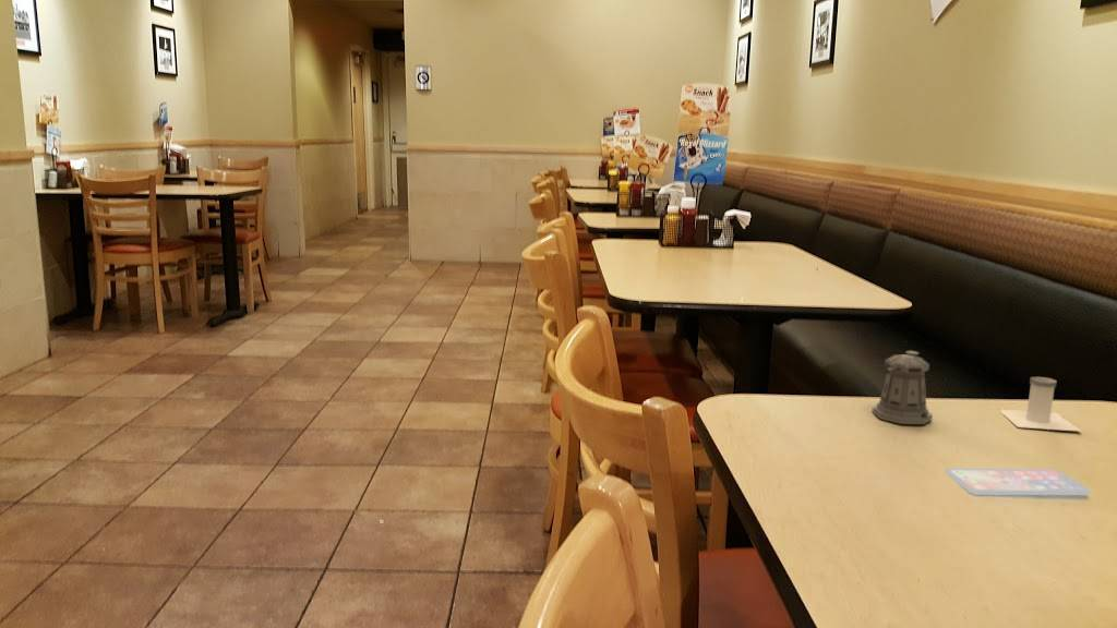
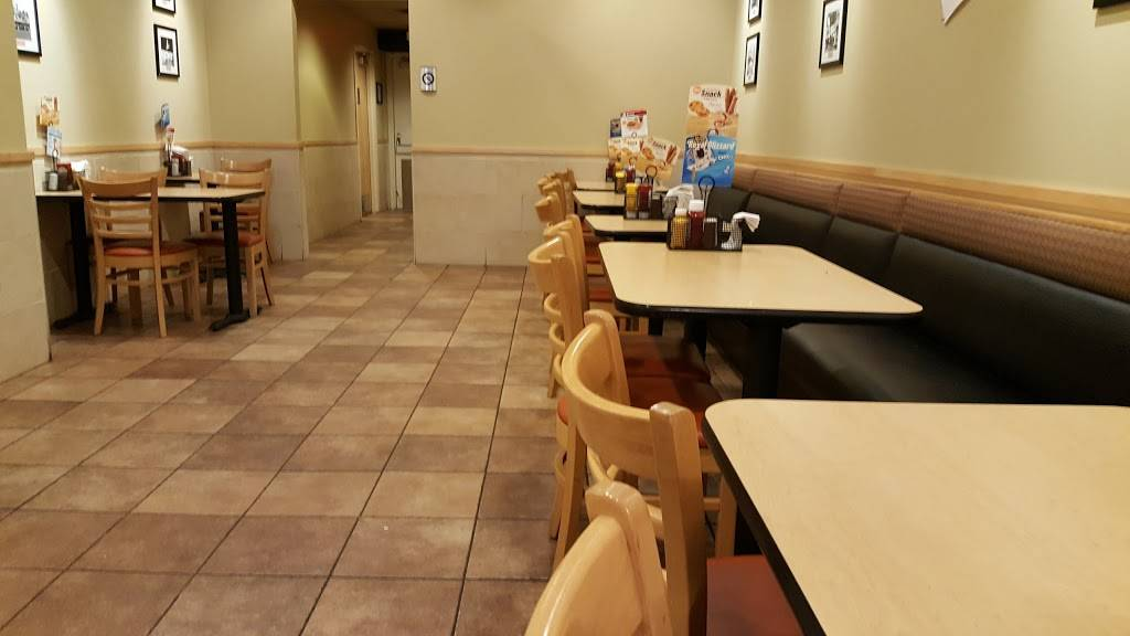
- smartphone [944,468,1092,496]
- salt shaker [998,376,1083,433]
- pepper shaker [870,350,934,425]
